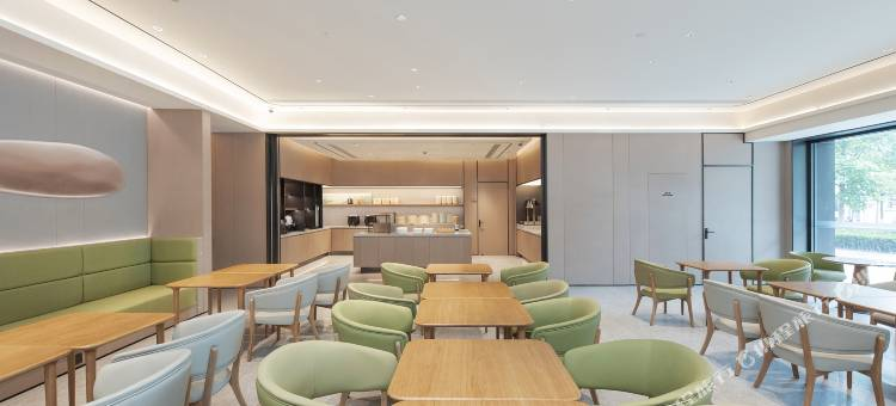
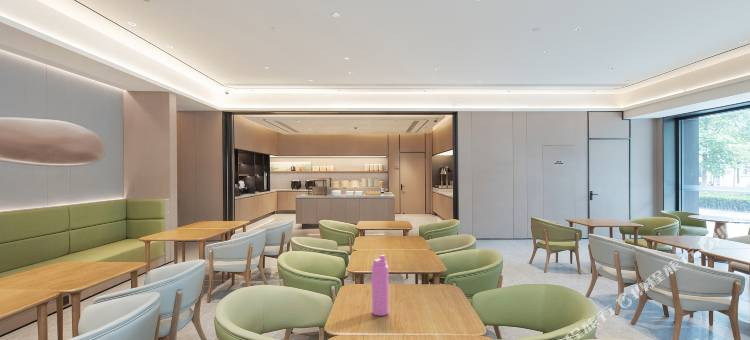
+ water bottle [371,254,390,317]
